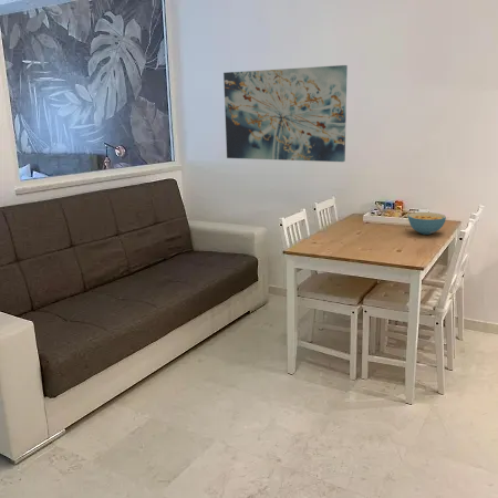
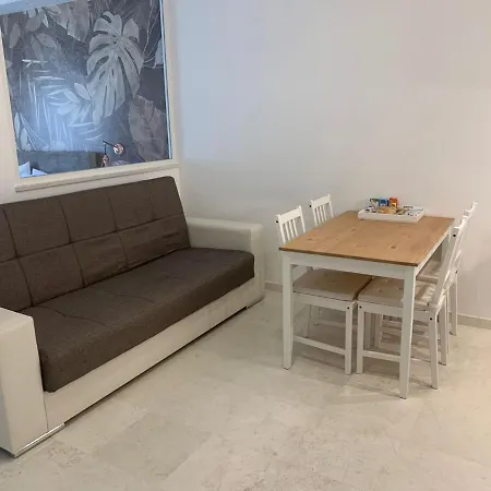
- cereal bowl [407,211,447,236]
- wall art [222,64,349,163]
